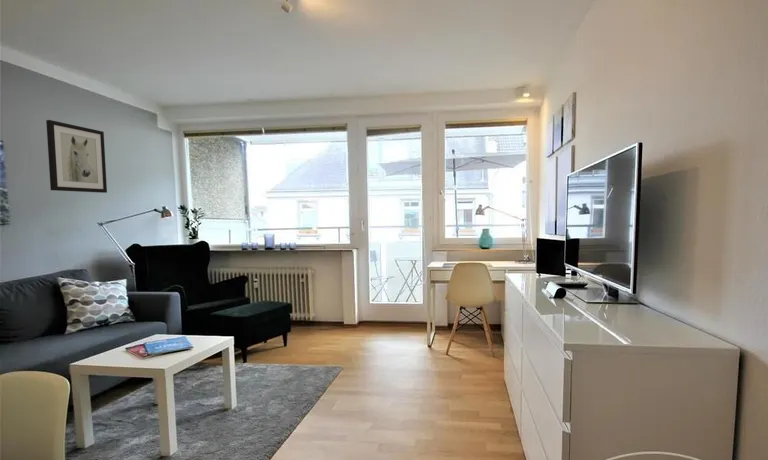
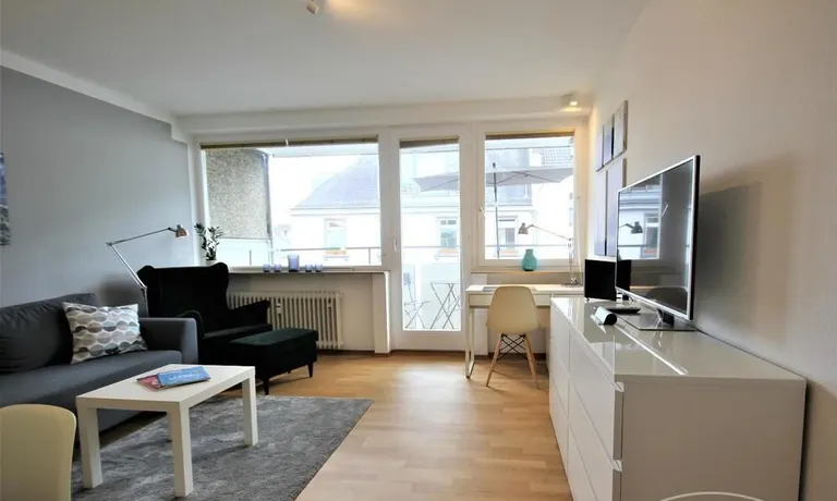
- wall art [45,119,108,194]
